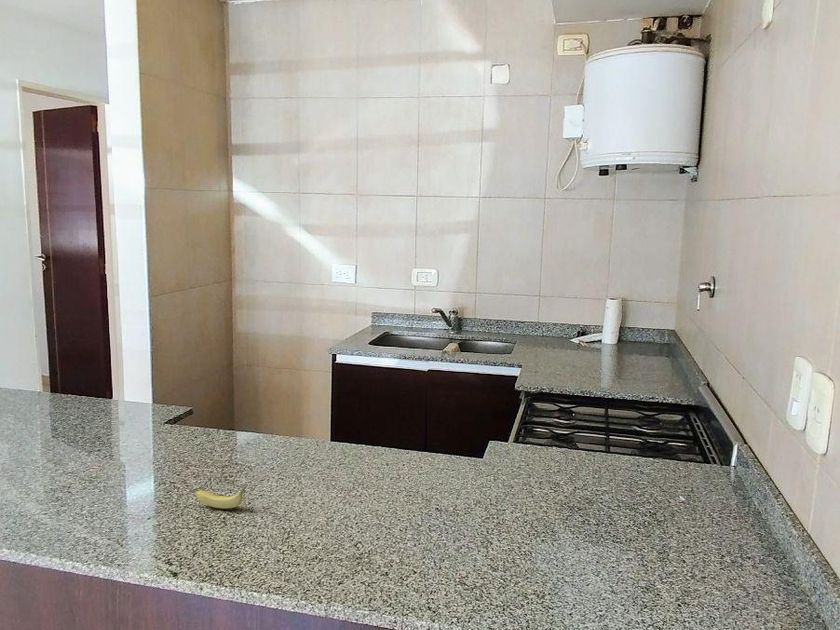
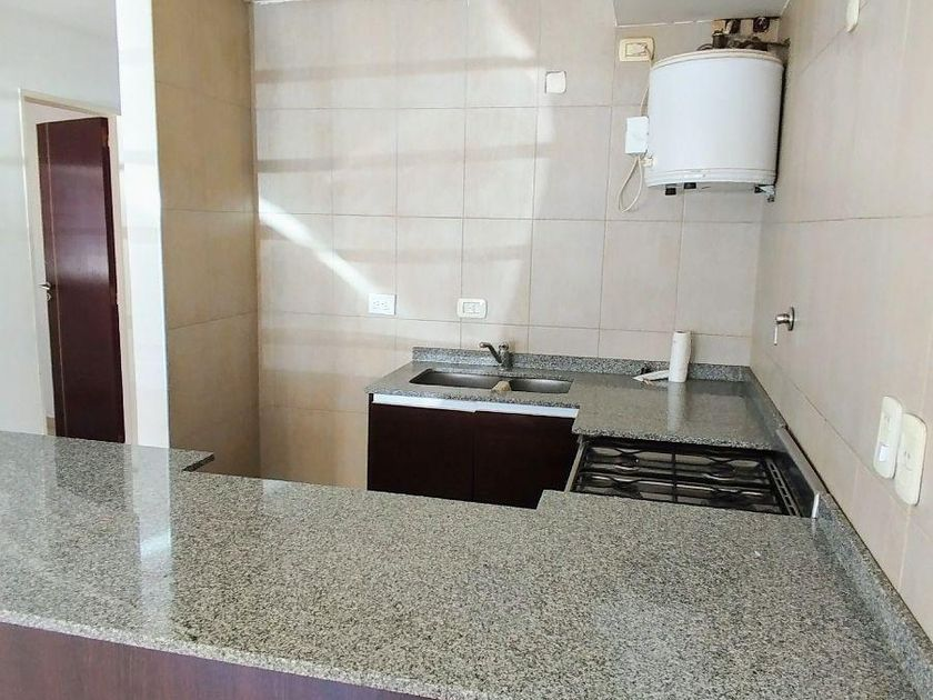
- banana [195,483,248,509]
